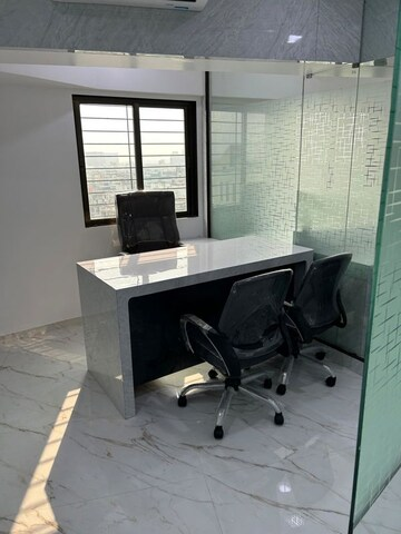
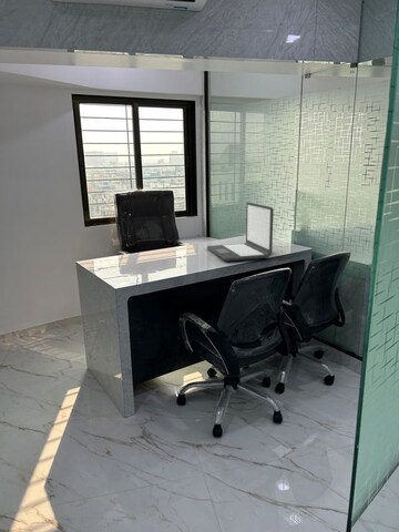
+ laptop [206,201,275,263]
